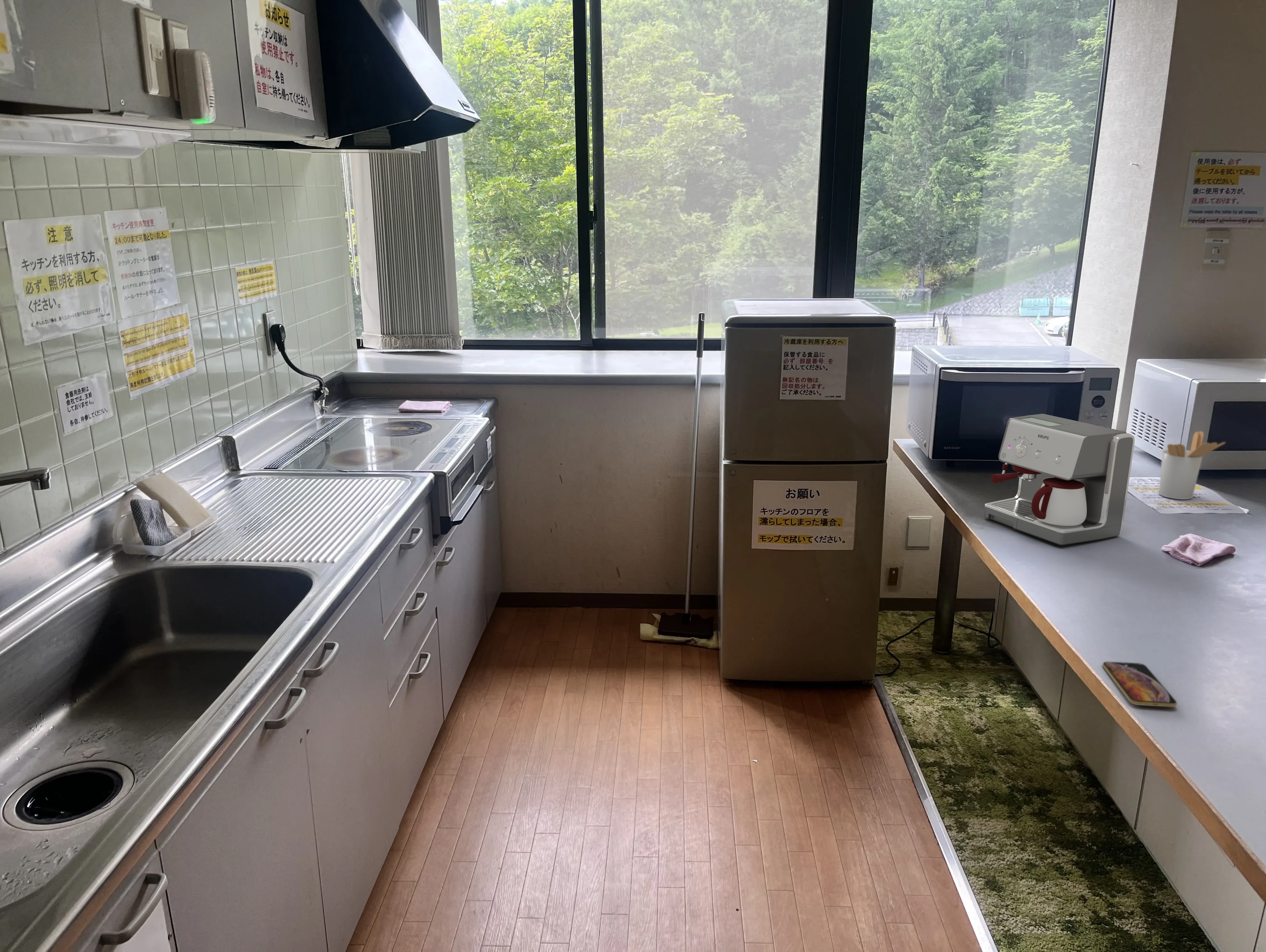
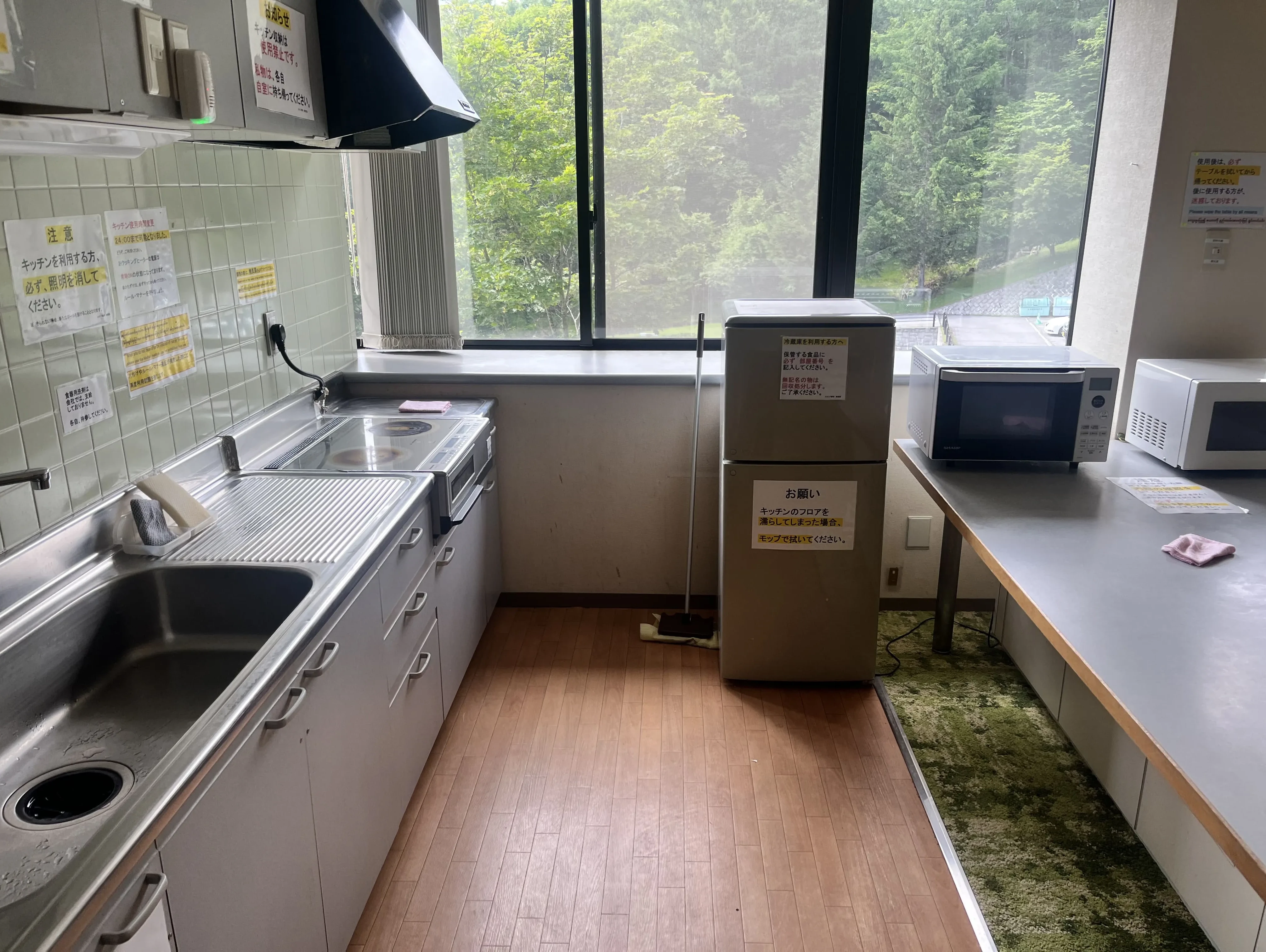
- utensil holder [1159,431,1226,500]
- smartphone [1102,661,1177,707]
- coffee maker [983,413,1135,546]
